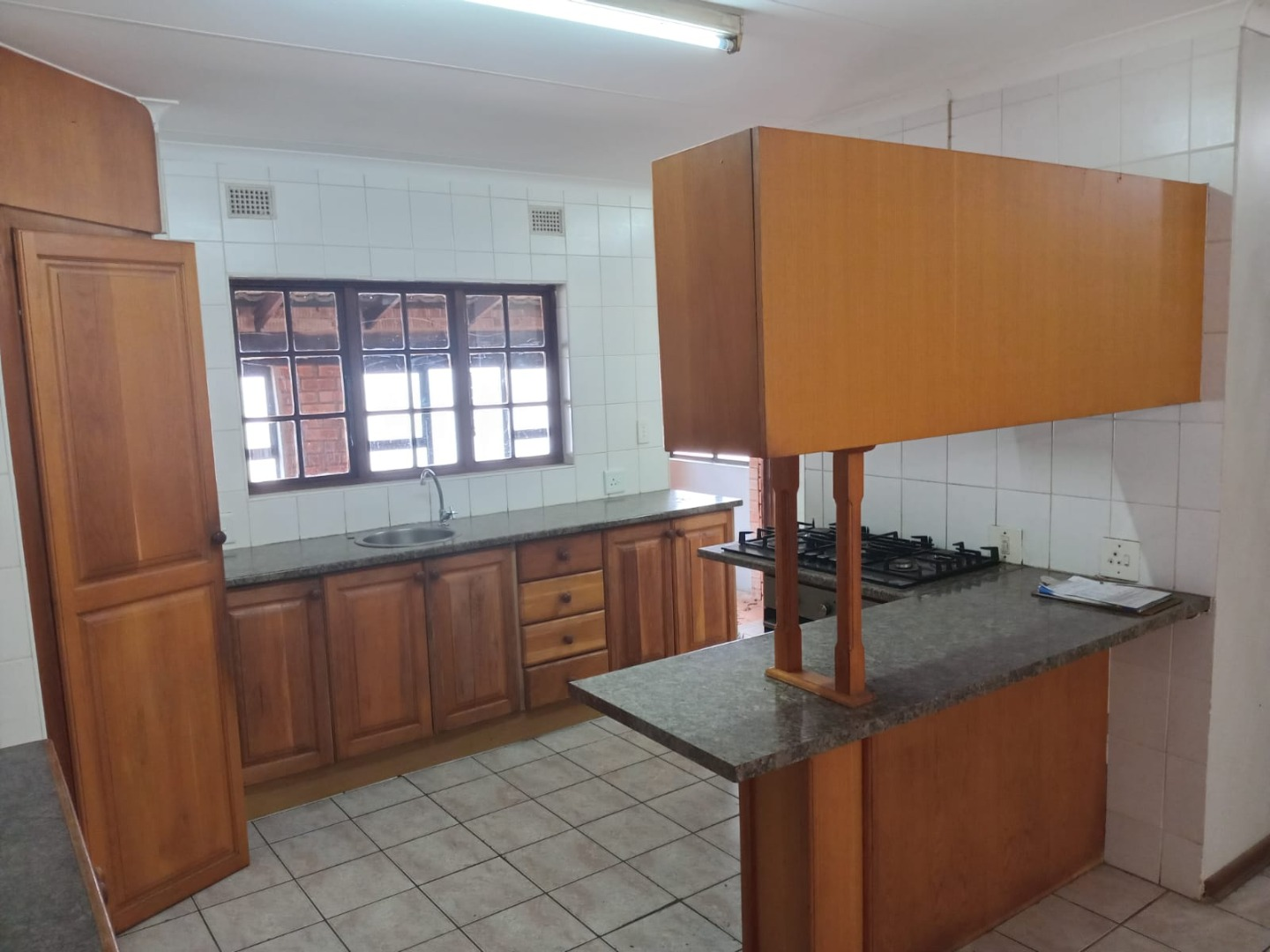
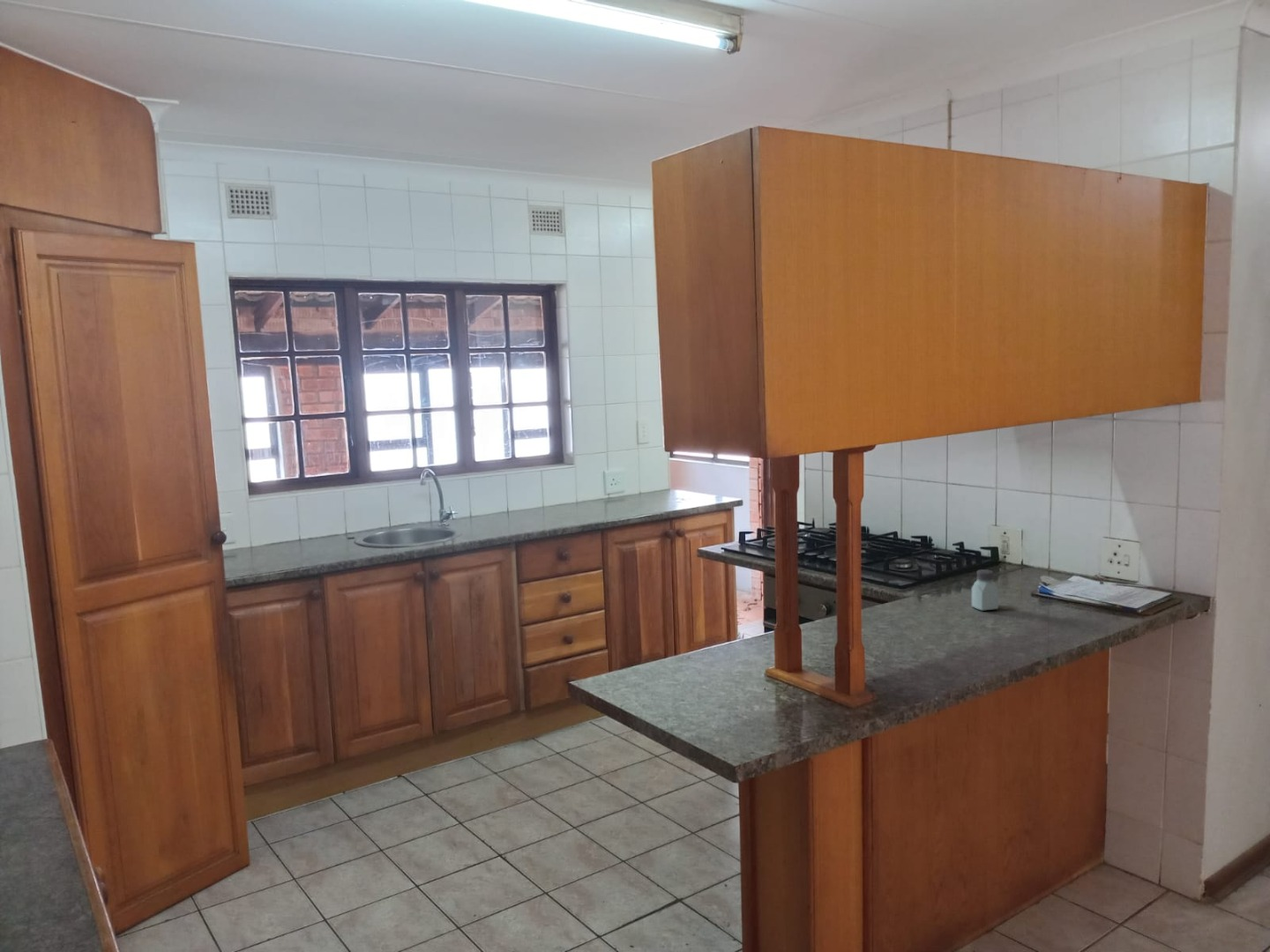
+ saltshaker [971,569,999,612]
